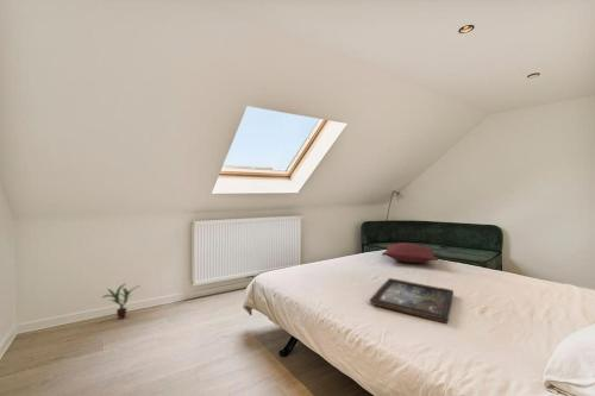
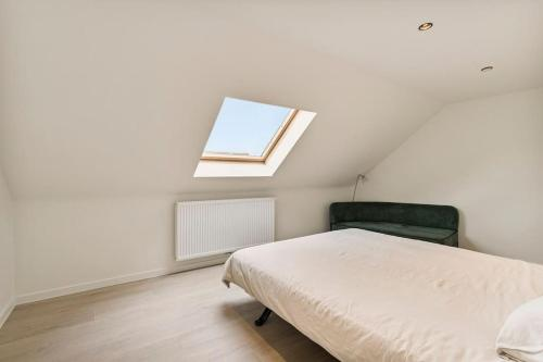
- potted plant [101,283,140,320]
- pillow [381,241,439,264]
- decorative tray [369,277,455,325]
